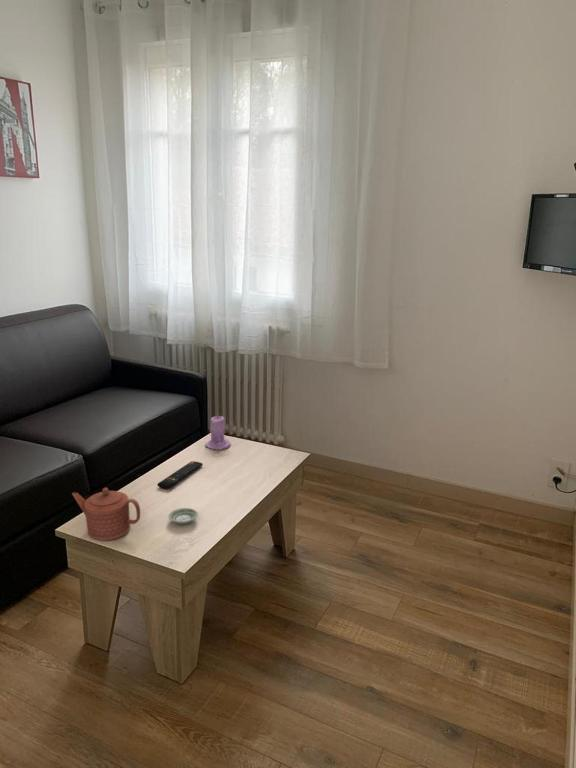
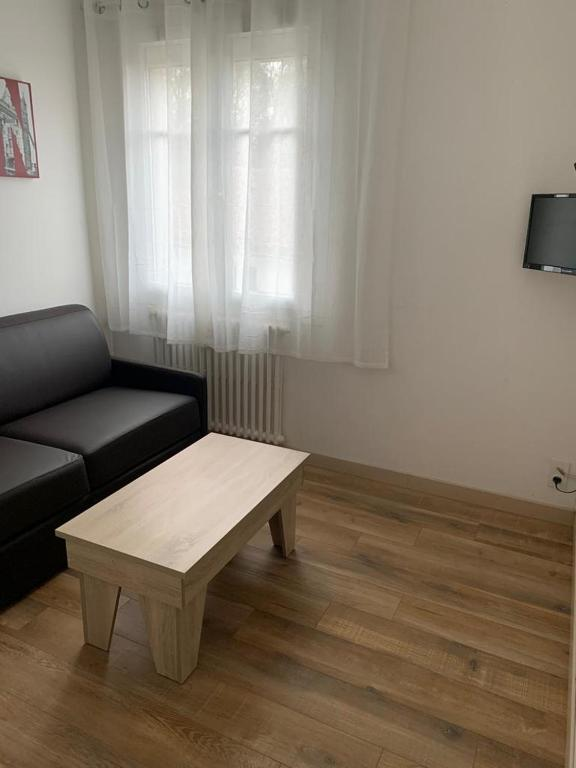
- saucer [168,507,199,525]
- candle [204,413,232,451]
- teapot [71,487,141,542]
- remote control [156,460,204,490]
